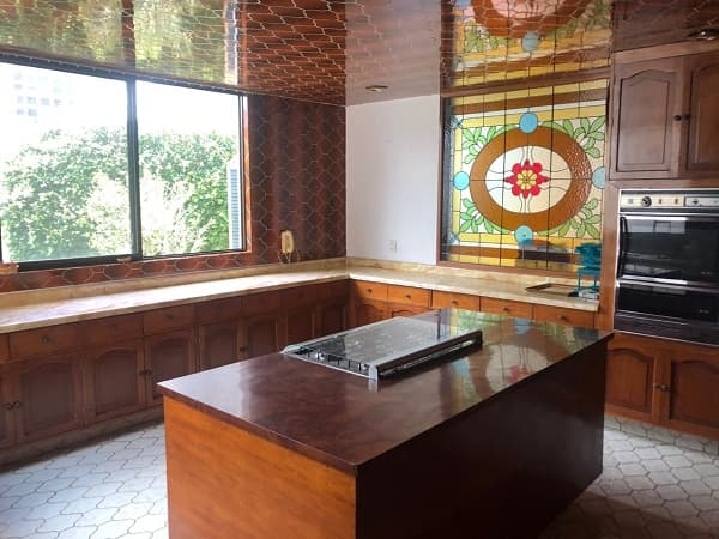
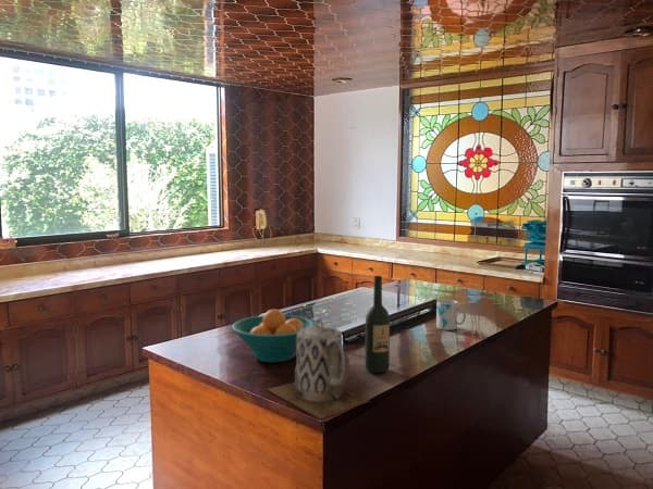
+ teapot [267,317,371,419]
+ wine bottle [365,275,391,374]
+ mug [435,299,467,331]
+ fruit bowl [231,308,316,363]
